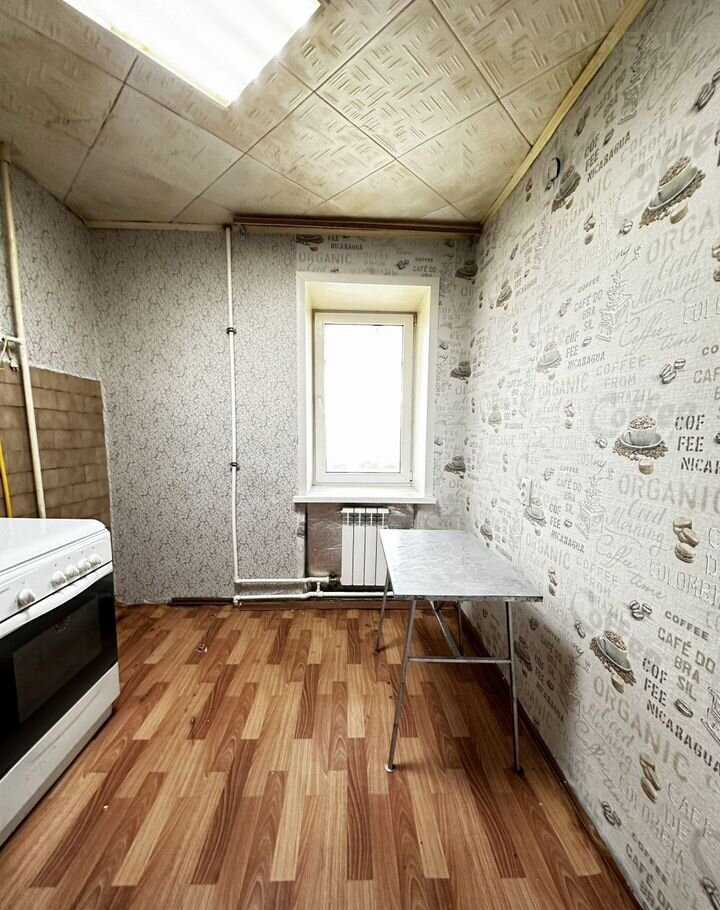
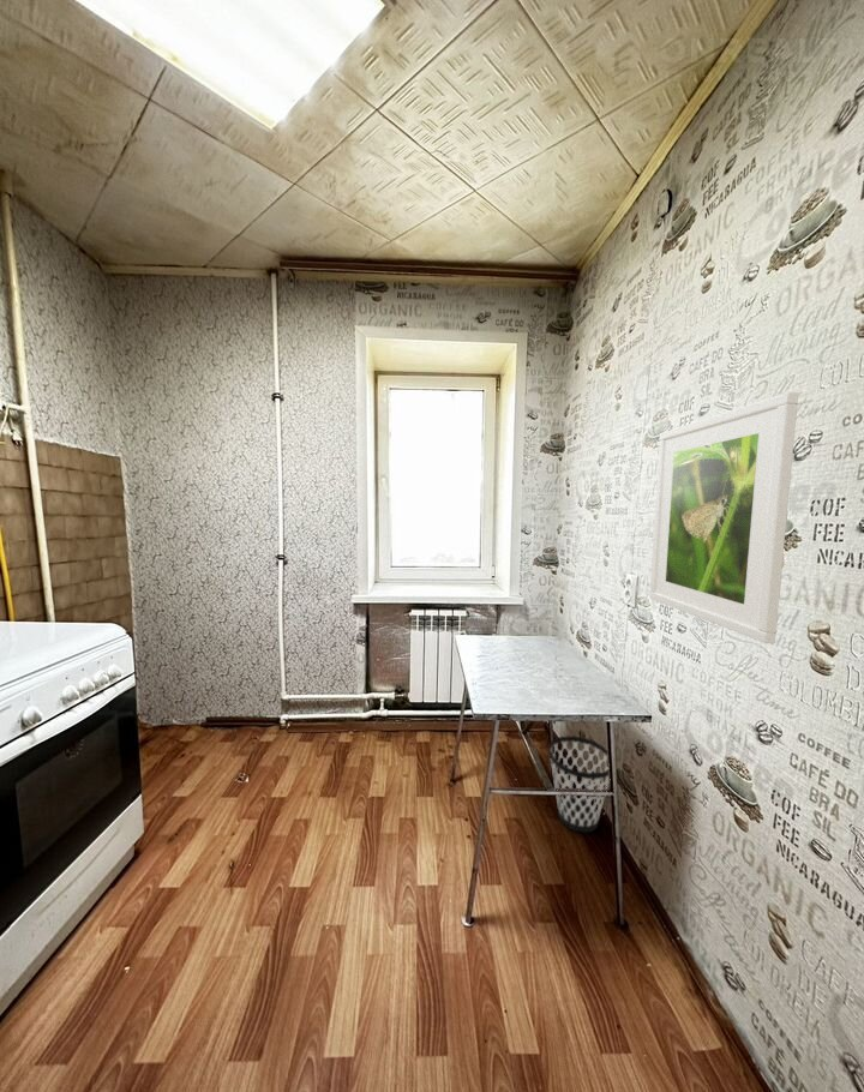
+ wastebasket [547,736,611,834]
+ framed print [648,391,799,644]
